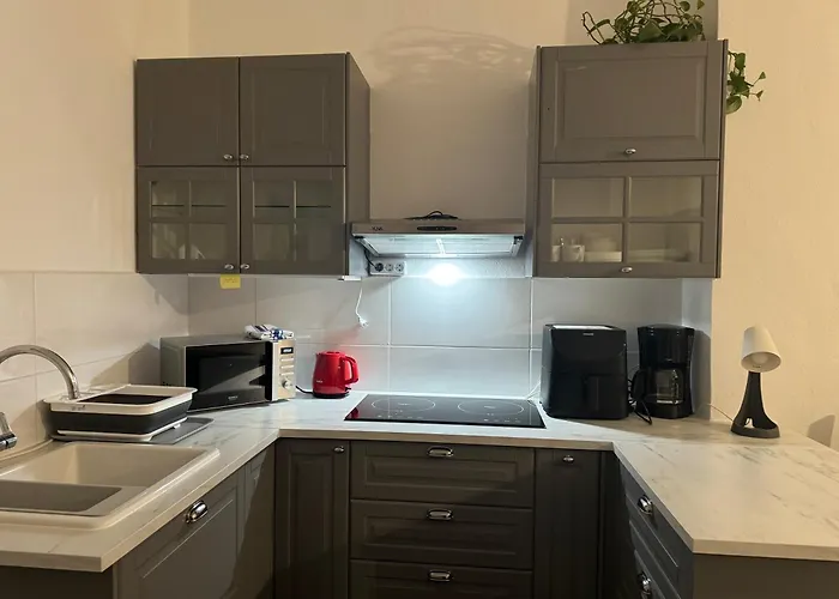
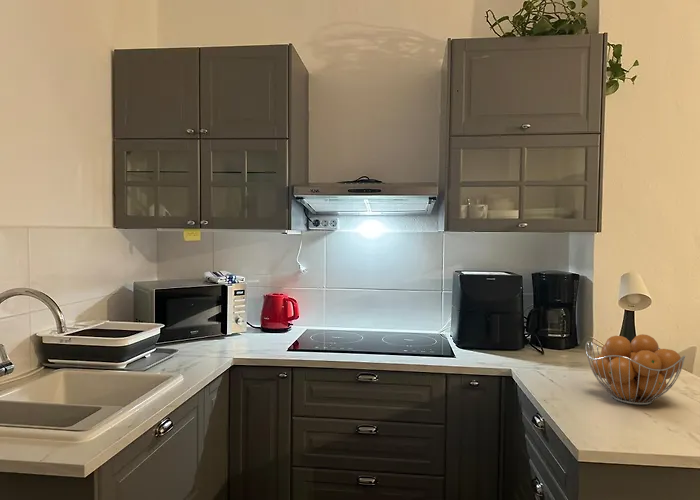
+ fruit basket [584,333,686,406]
